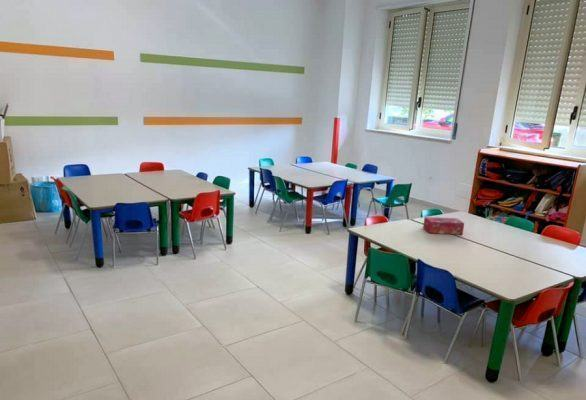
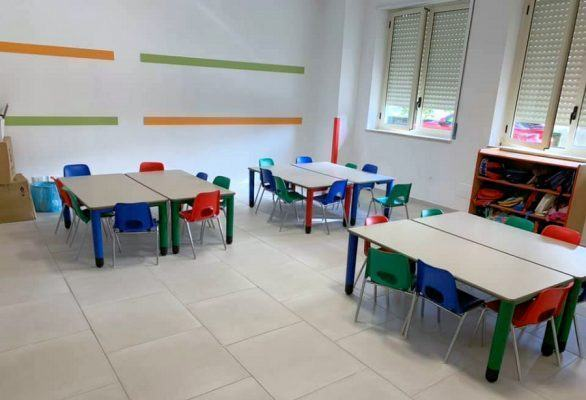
- tissue box [422,216,465,235]
